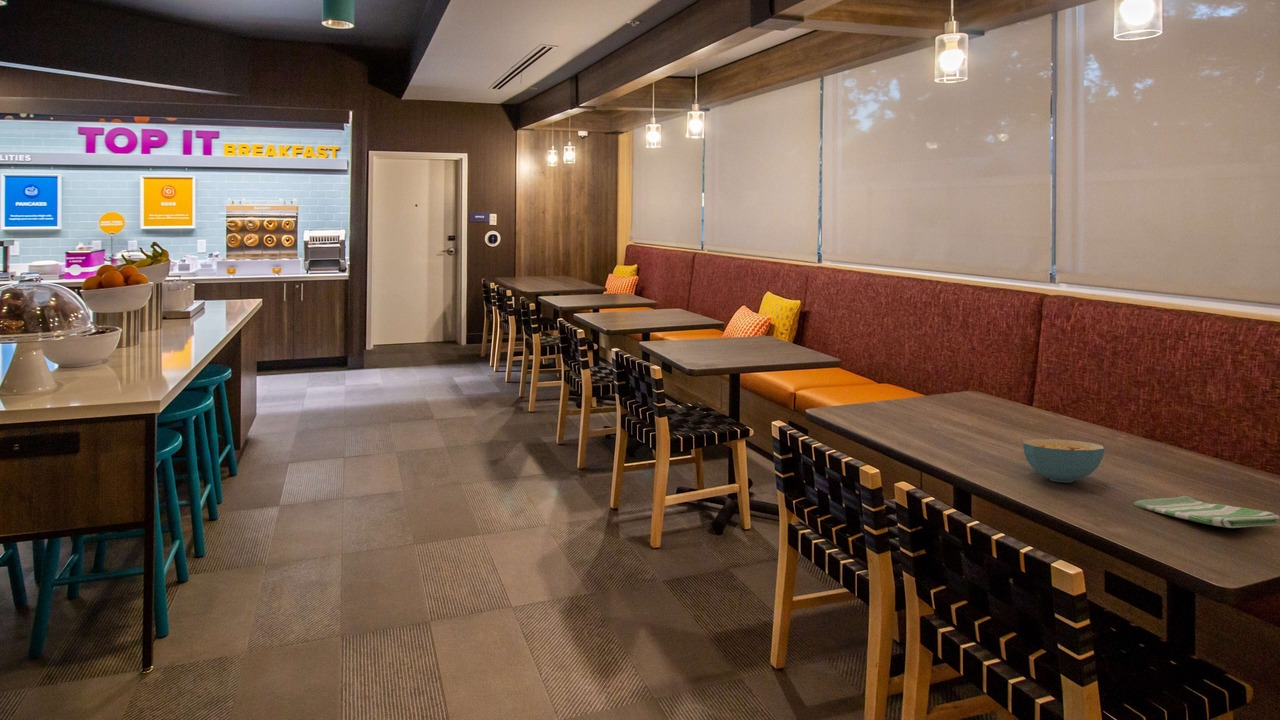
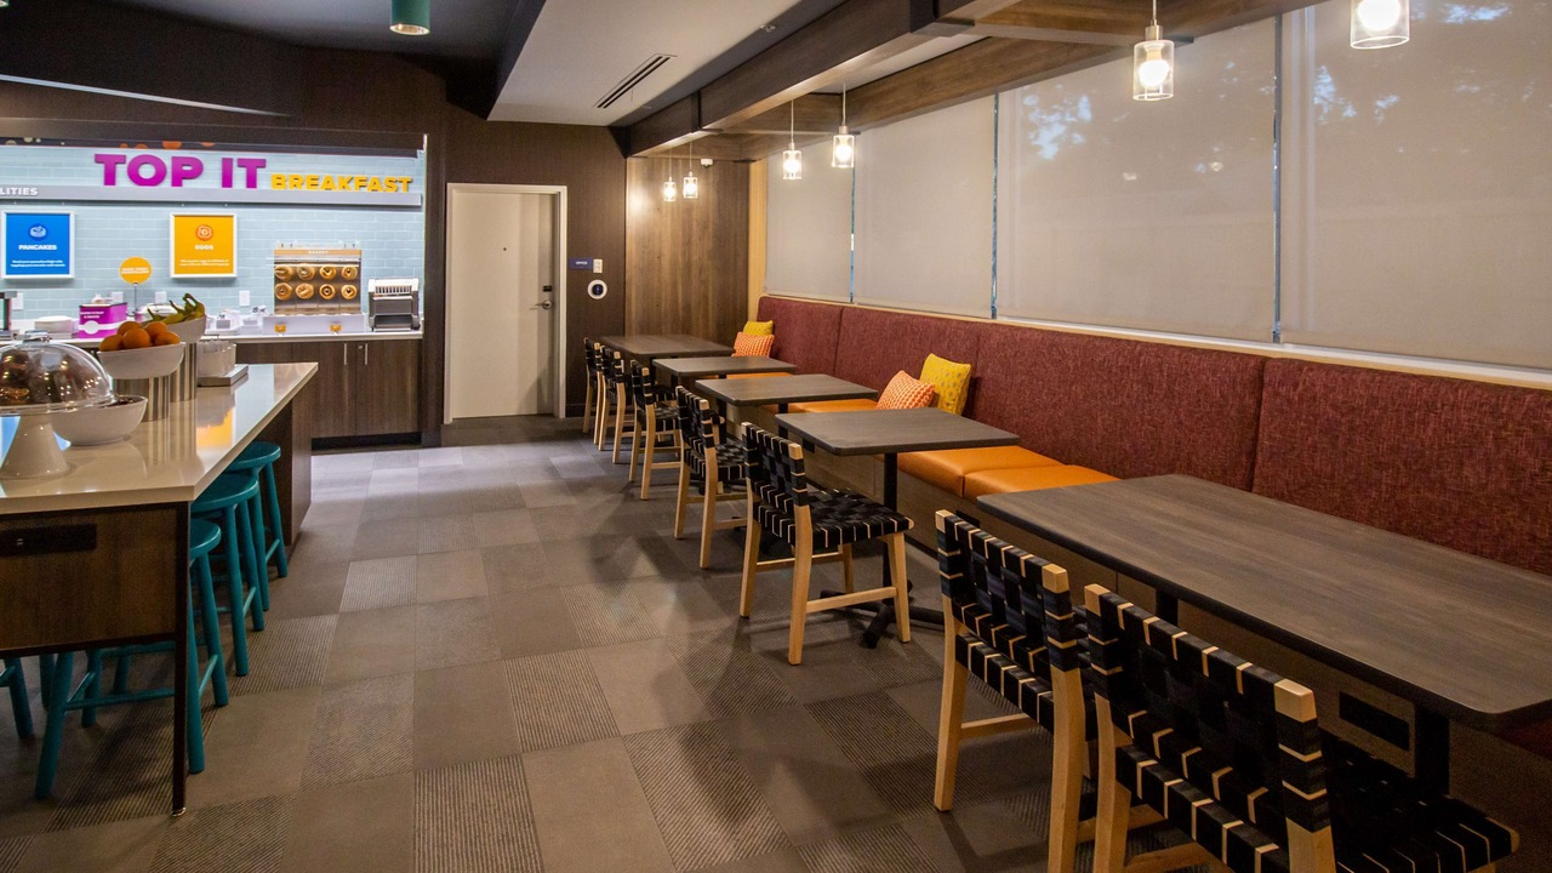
- dish towel [1132,495,1280,529]
- cereal bowl [1022,438,1105,483]
